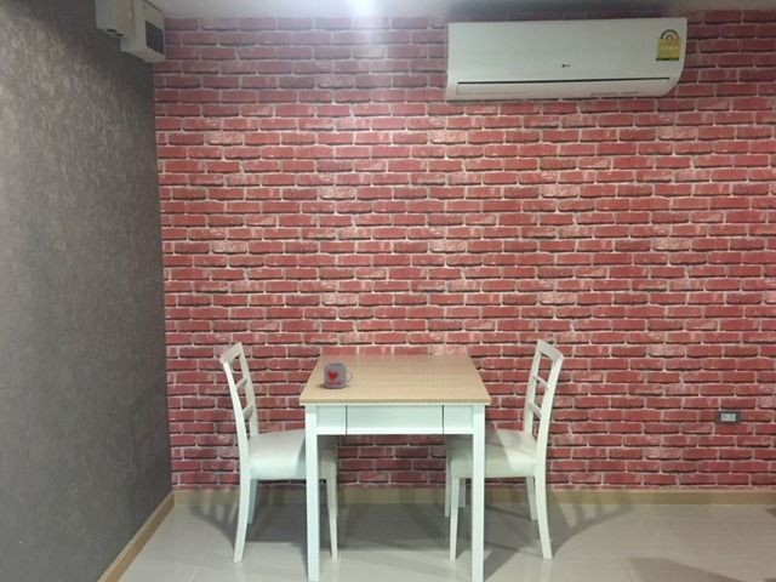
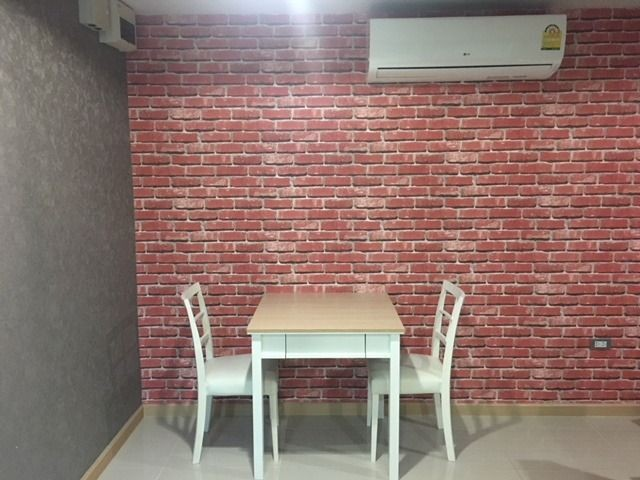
- mug [323,361,355,389]
